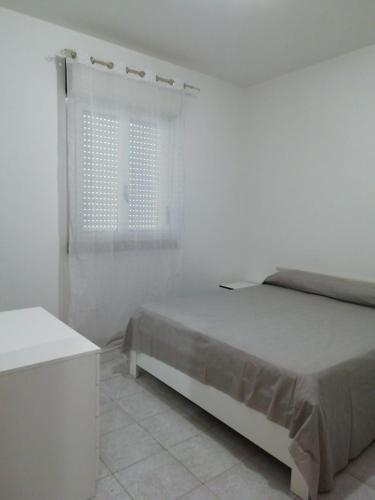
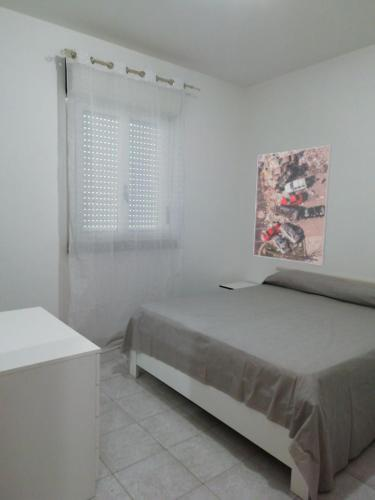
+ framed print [253,145,333,266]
